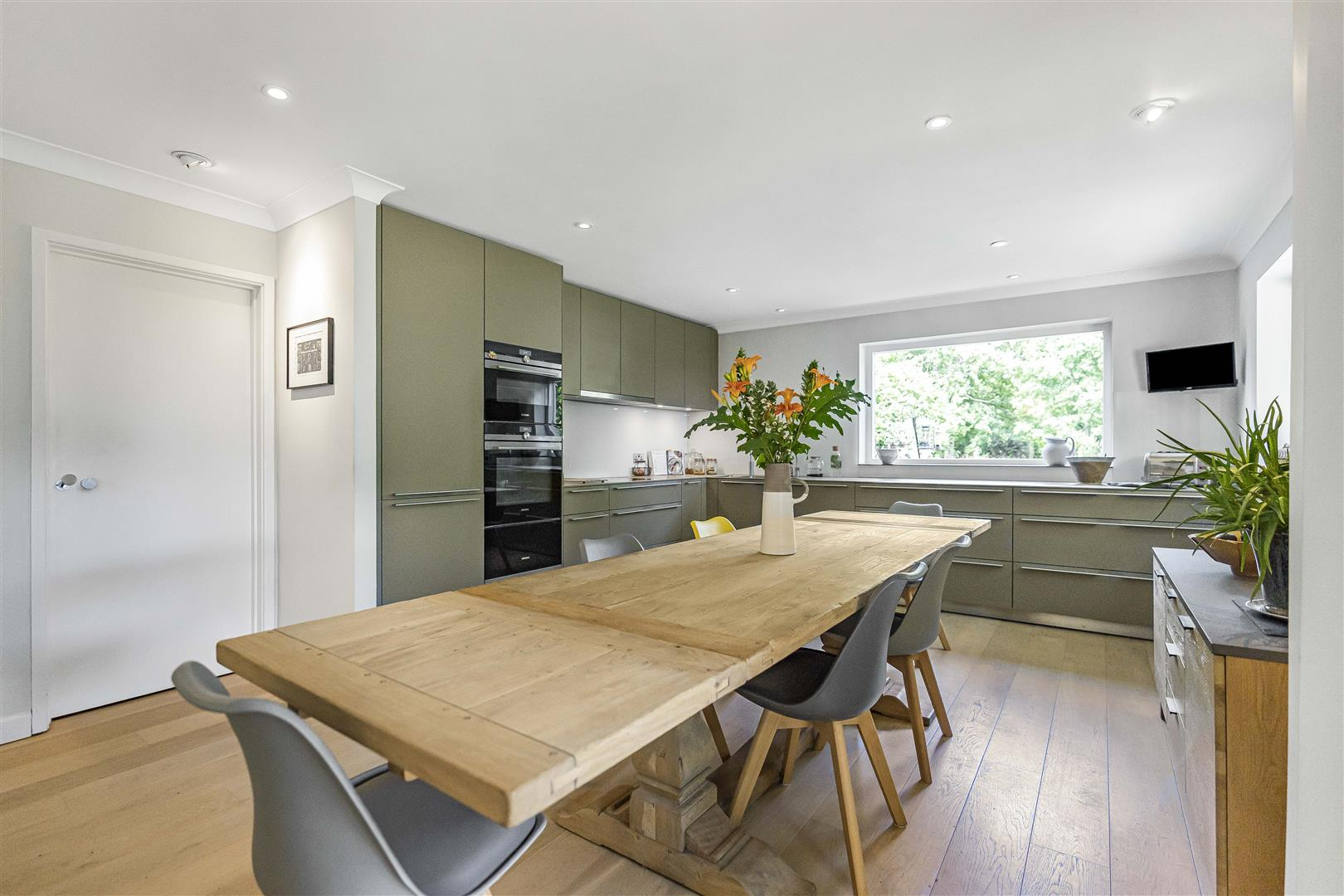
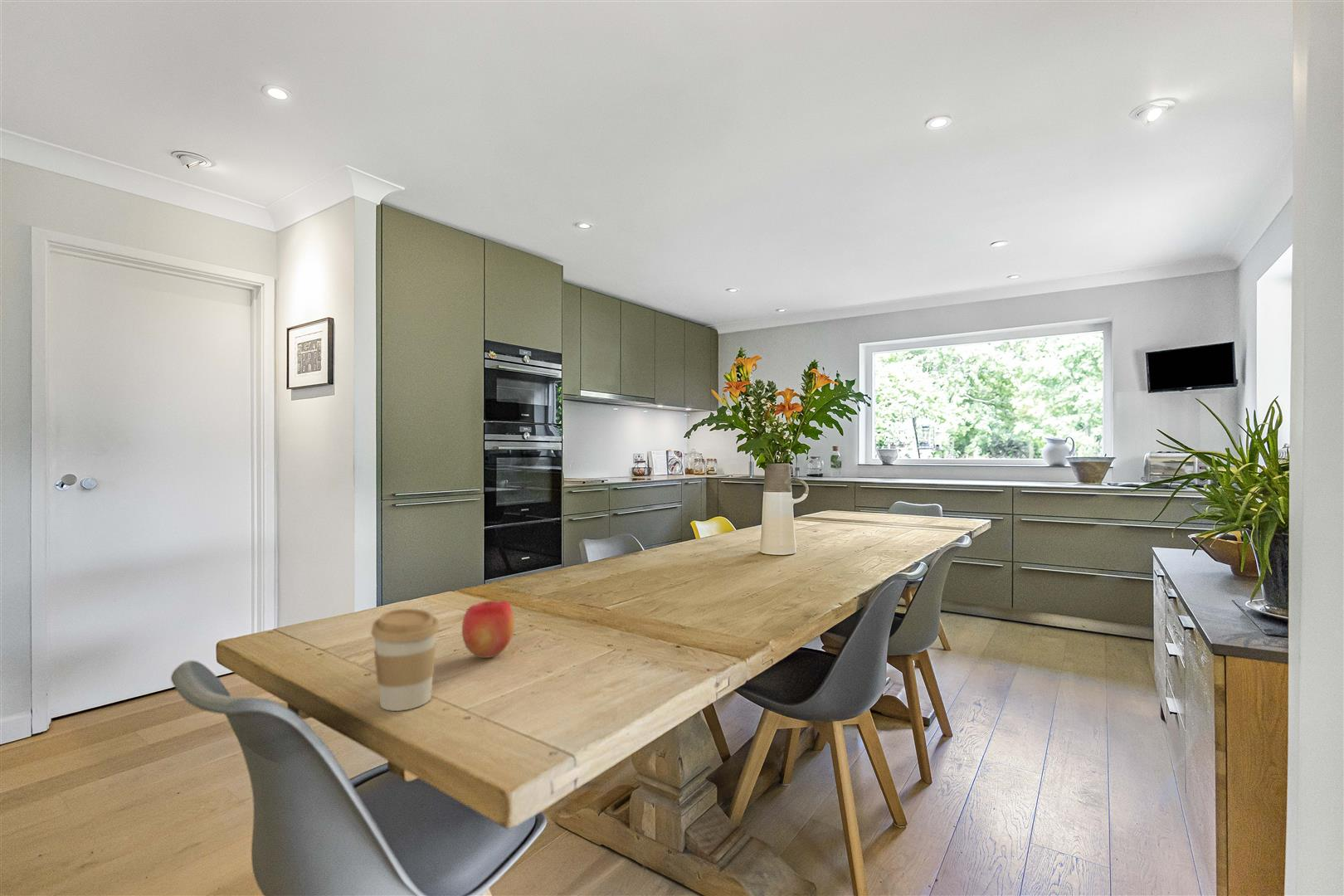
+ coffee cup [370,608,441,712]
+ apple [461,600,515,659]
